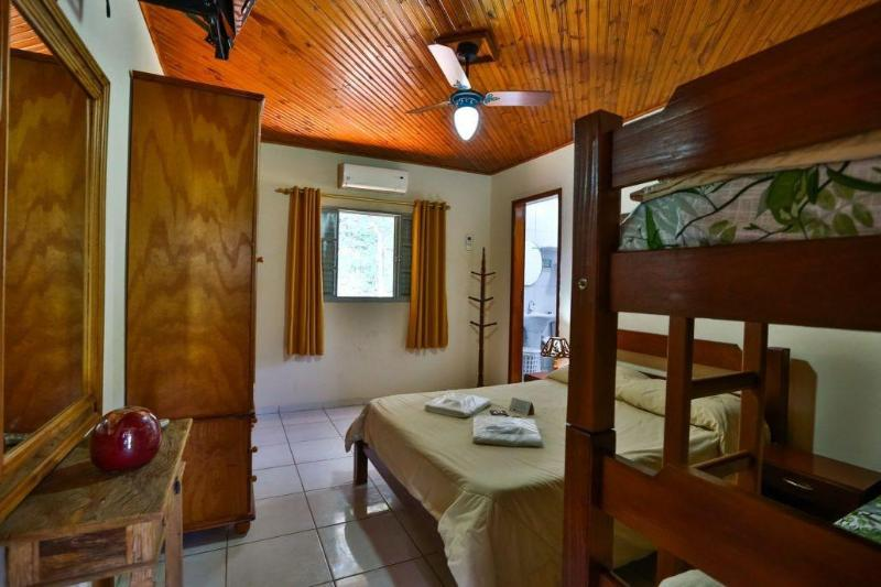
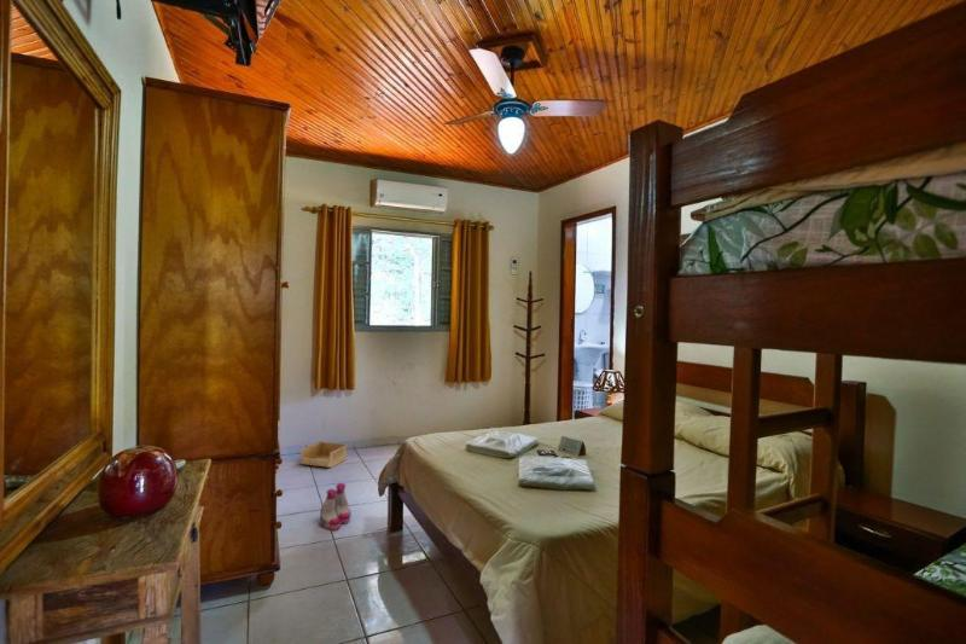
+ boots [319,482,353,532]
+ storage bin [299,440,349,469]
